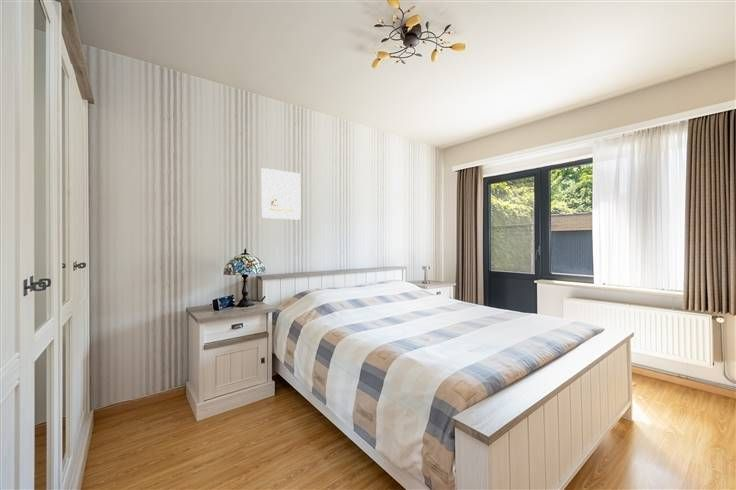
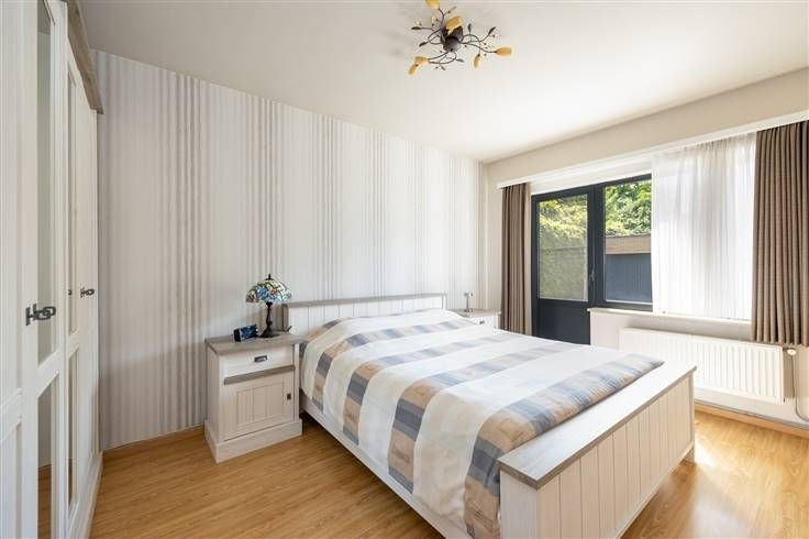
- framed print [261,167,302,221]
